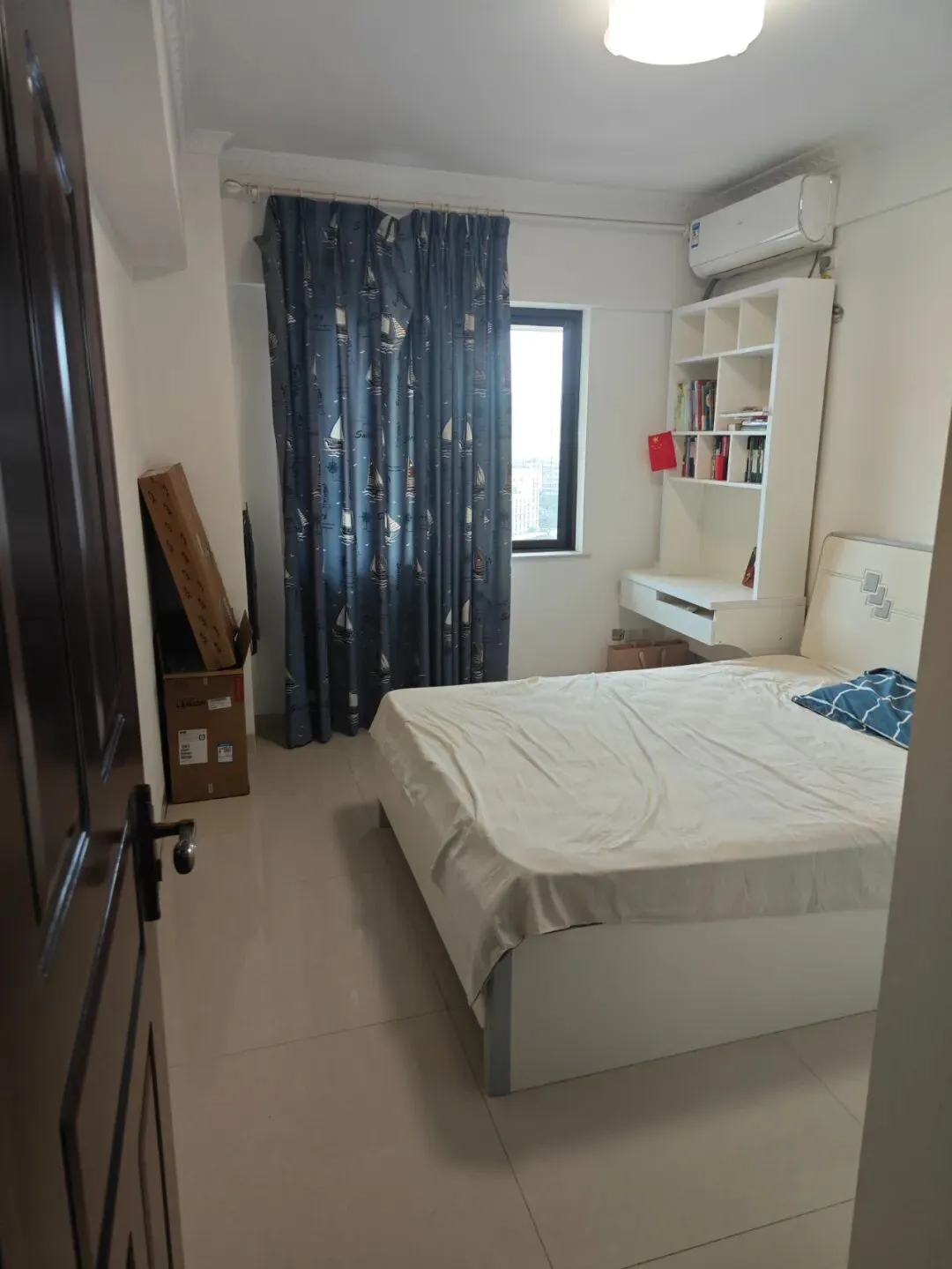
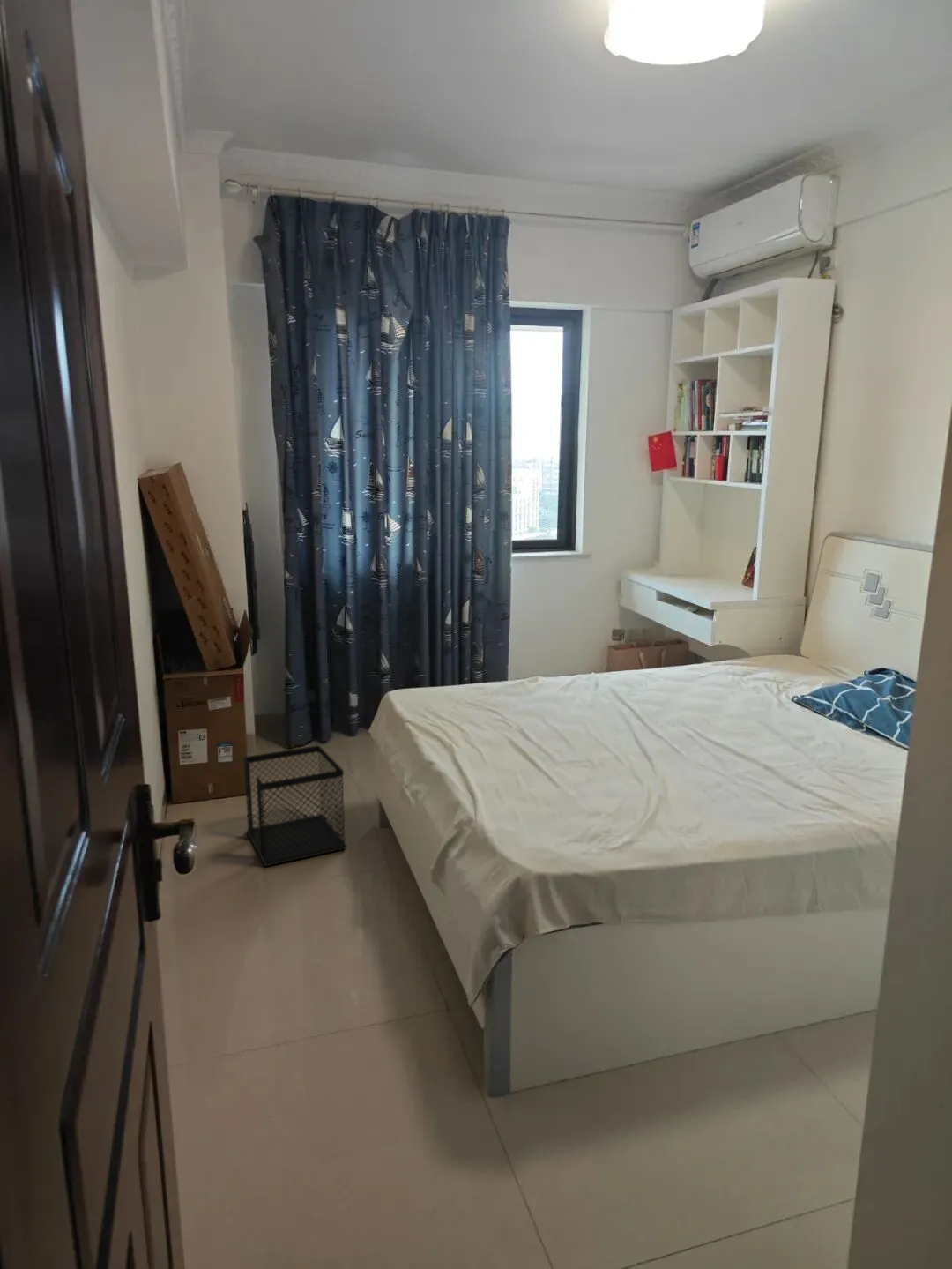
+ wastebasket [242,744,347,867]
